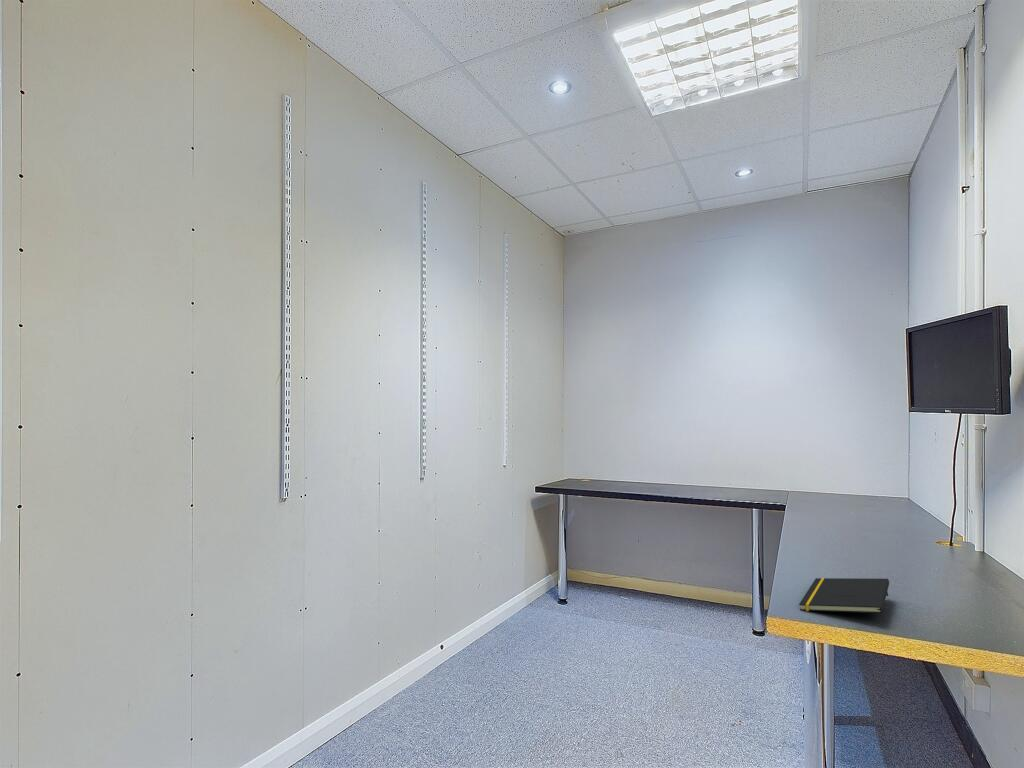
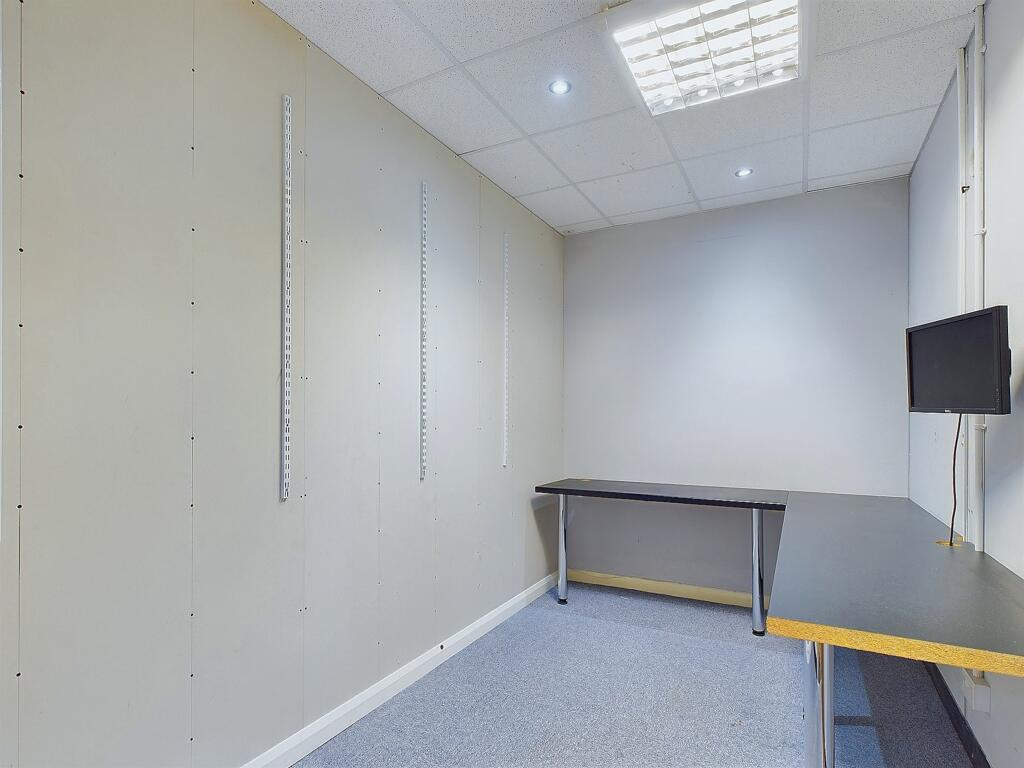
- notepad [798,577,890,614]
